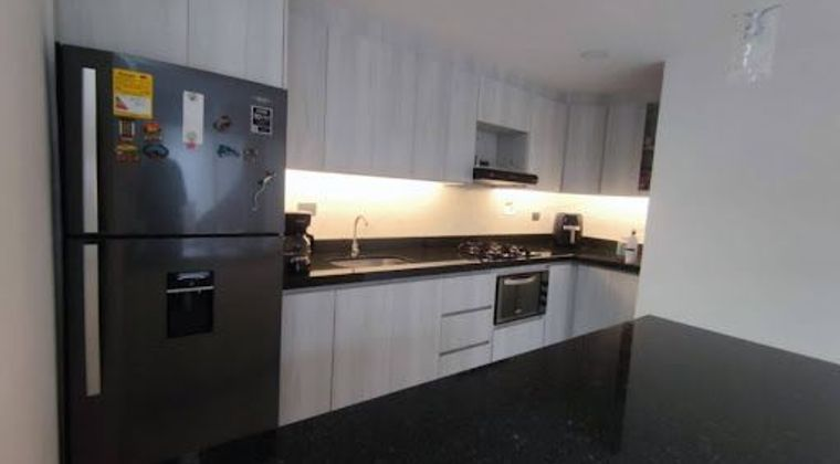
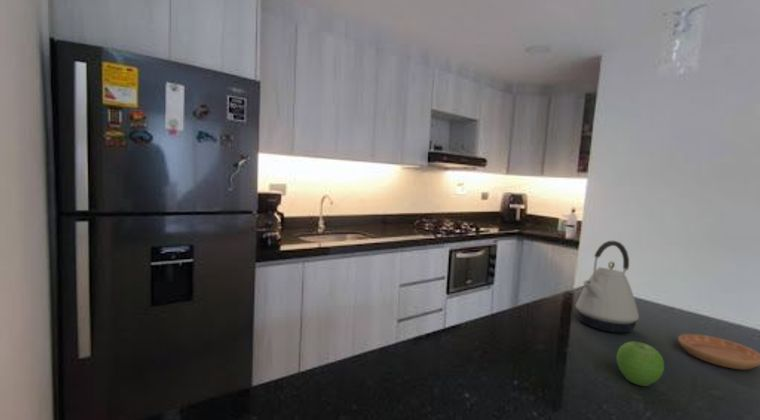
+ saucer [677,333,760,370]
+ fruit [616,341,665,387]
+ kettle [575,240,640,333]
